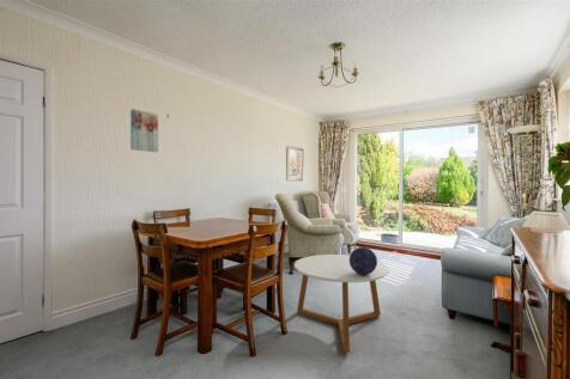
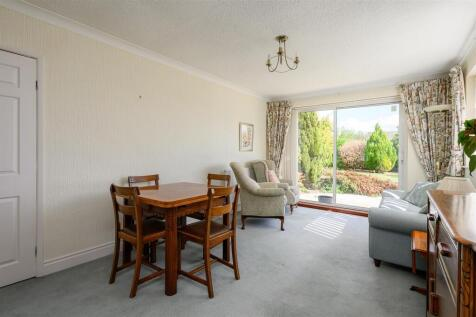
- coffee table [293,253,390,354]
- decorative sphere [350,246,378,275]
- wall art [129,108,159,153]
